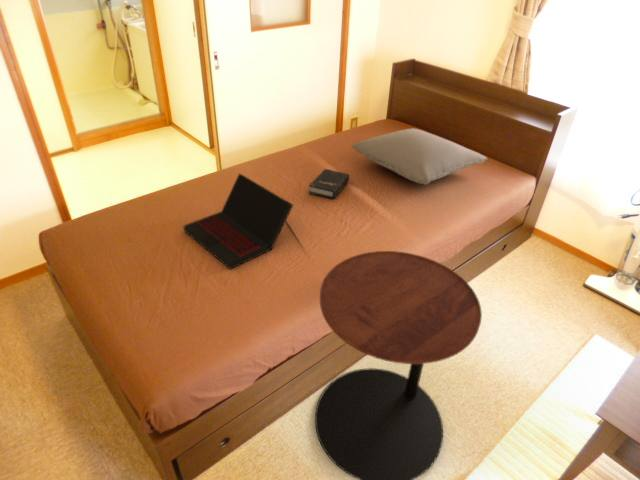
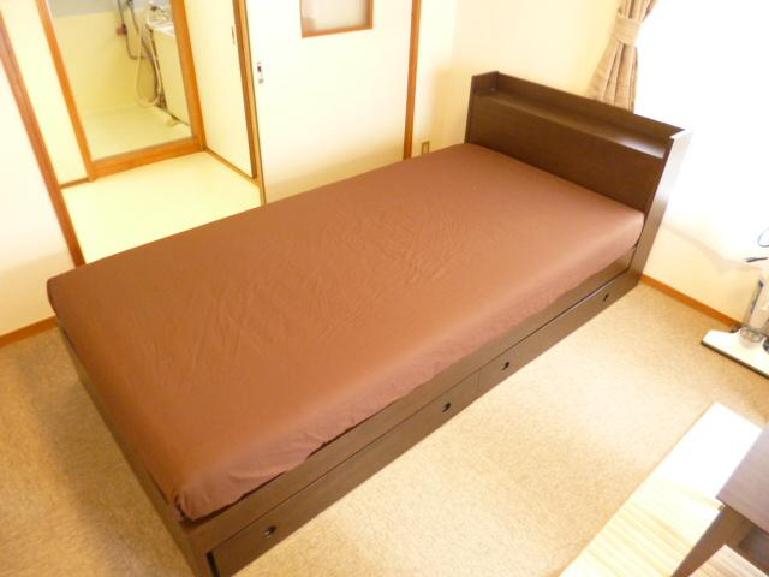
- laptop [183,173,294,270]
- hardback book [308,168,350,200]
- pillow [351,127,488,186]
- side table [314,250,483,480]
